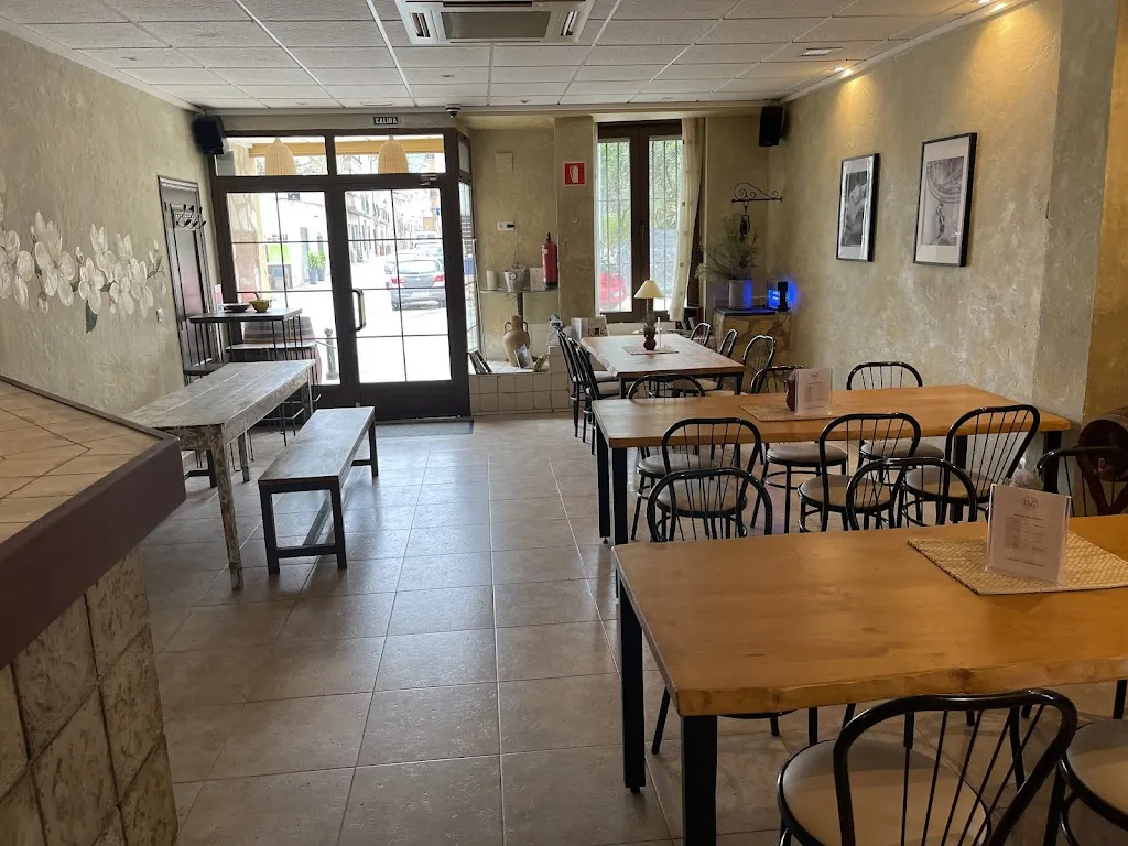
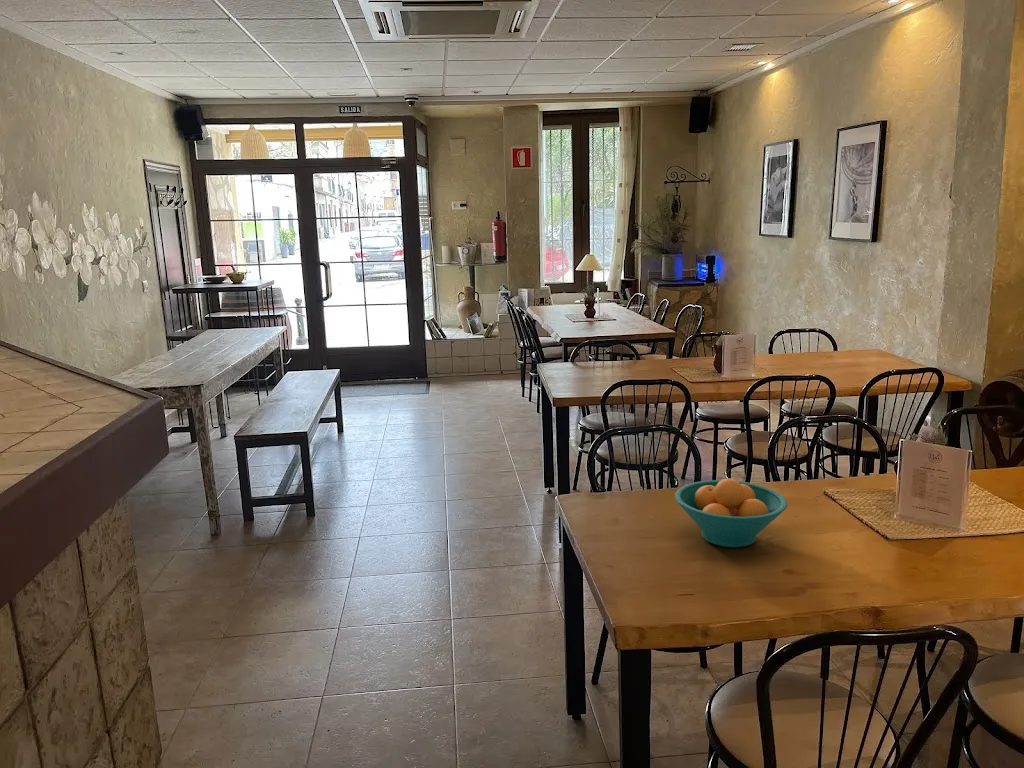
+ fruit bowl [674,478,788,548]
